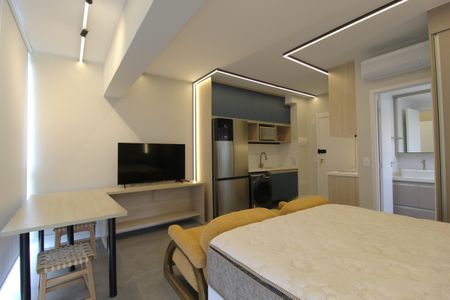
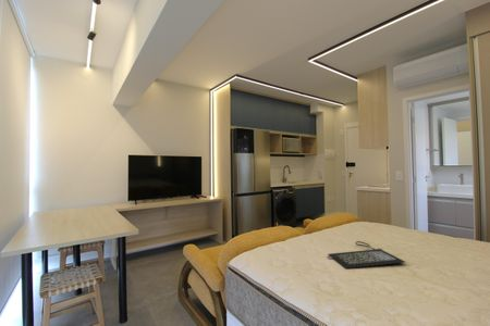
+ clutch bag [326,240,406,269]
